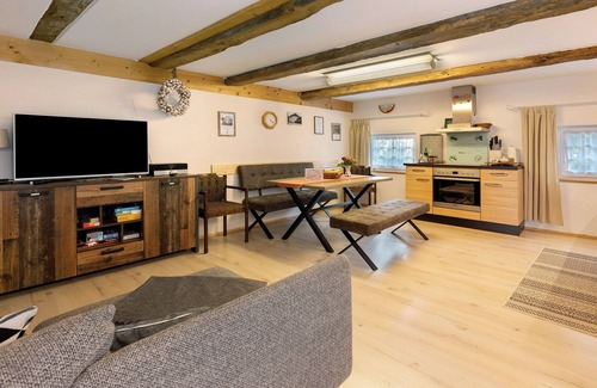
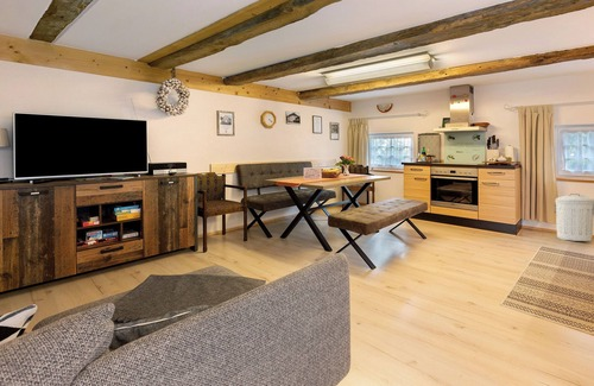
+ trash can [554,192,594,242]
